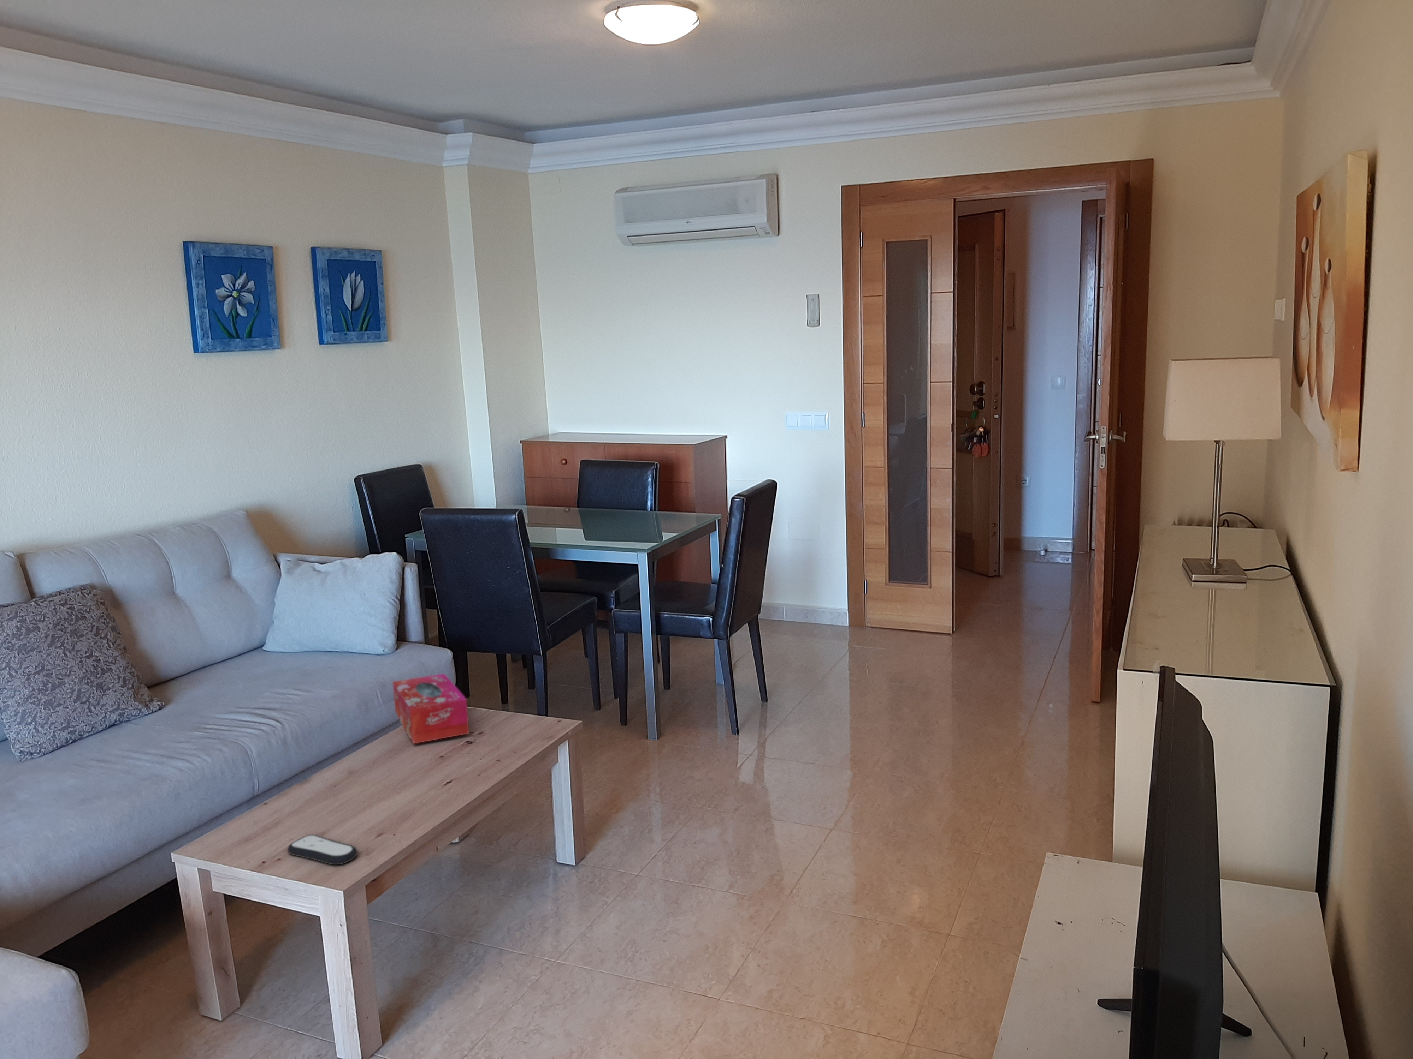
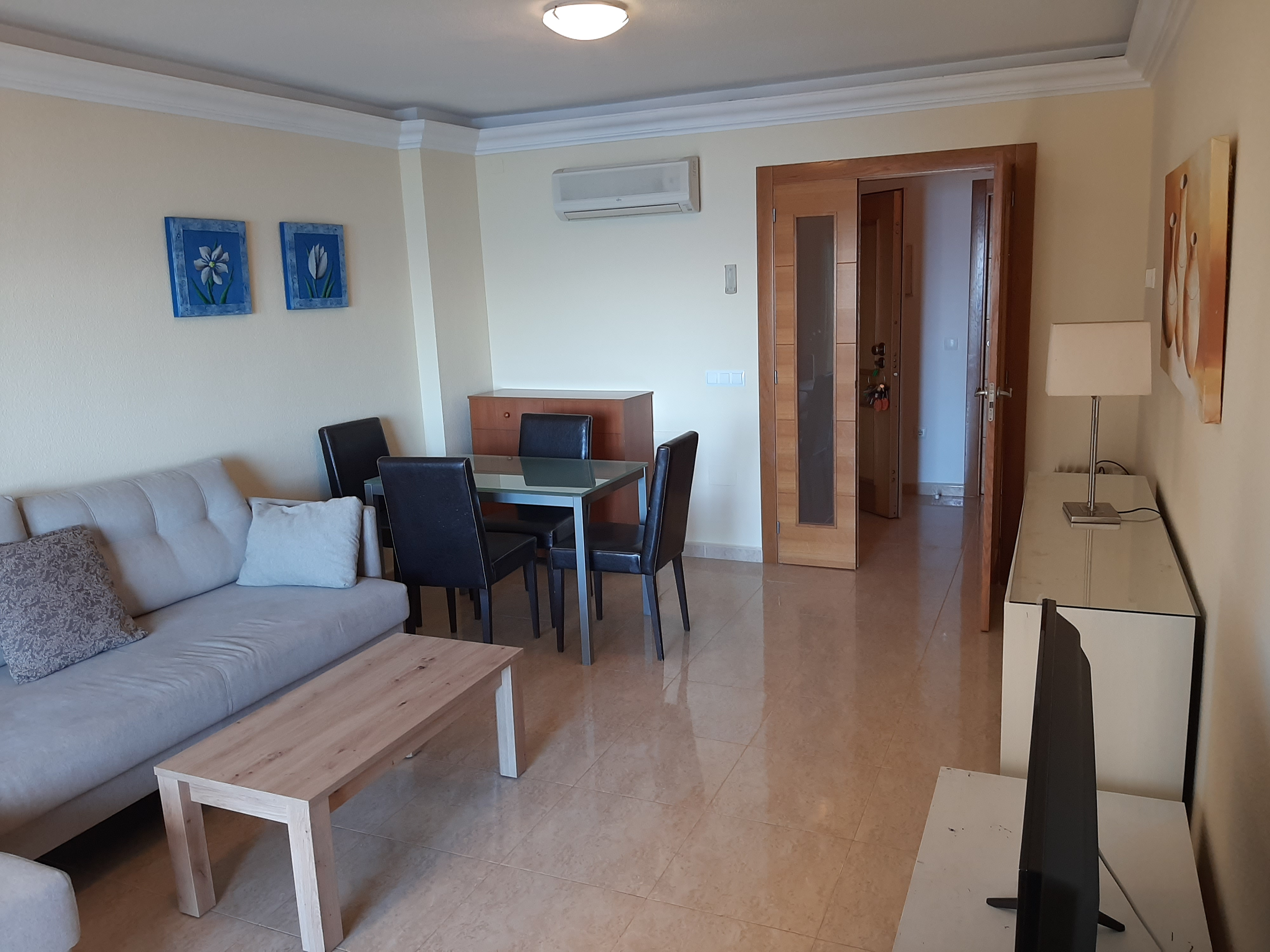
- tissue box [393,673,470,744]
- remote control [287,834,358,865]
